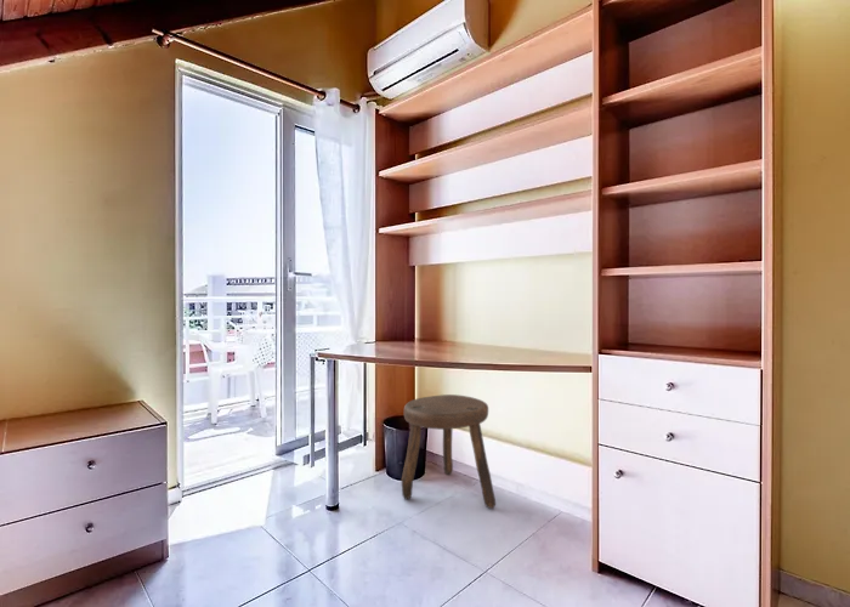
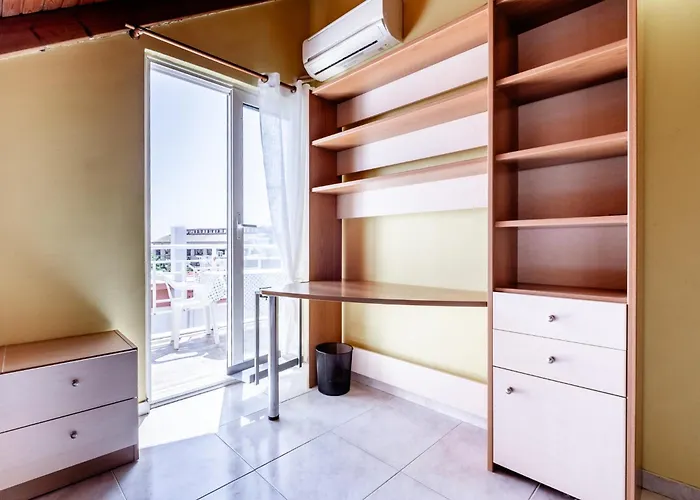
- stool [401,393,497,510]
